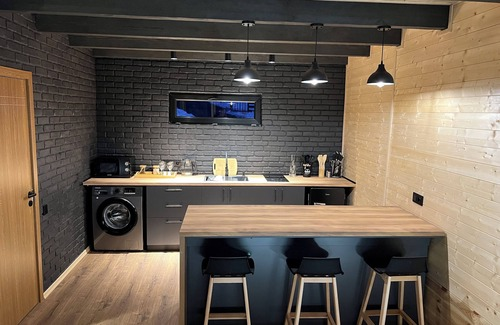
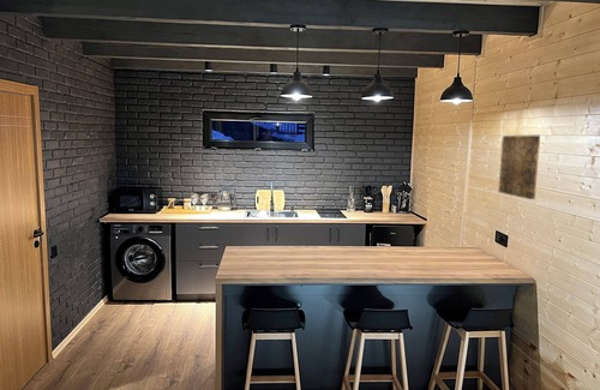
+ wall art [497,134,541,200]
